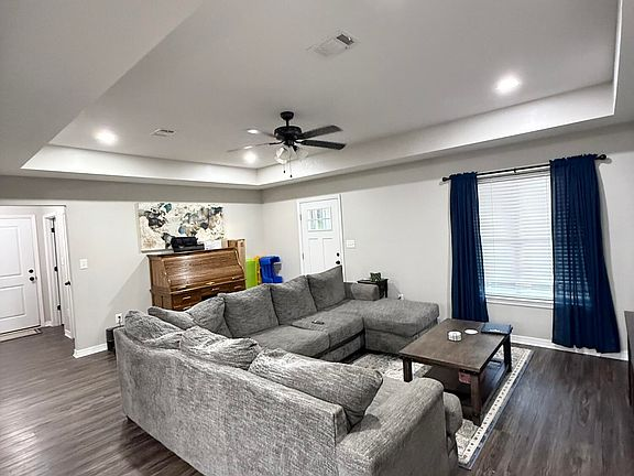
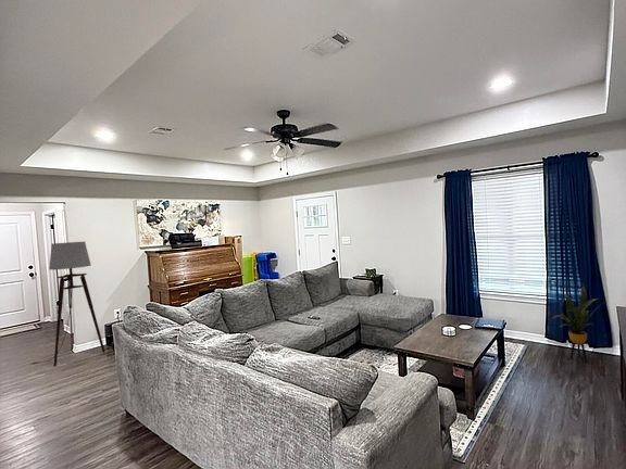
+ floor lamp [29,241,107,367]
+ house plant [552,284,608,363]
